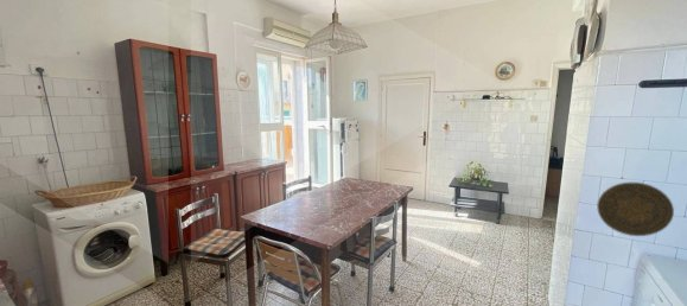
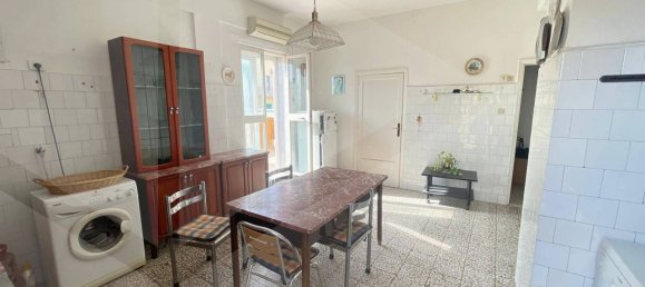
- decorative plate [596,181,675,237]
